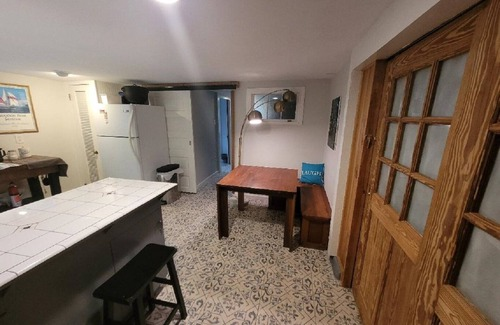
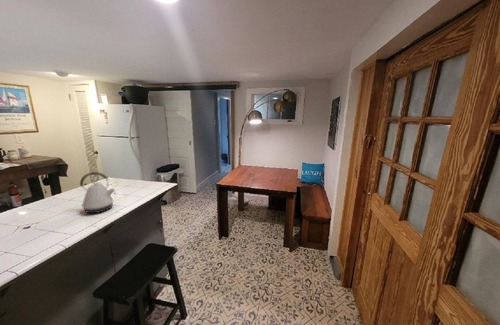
+ kettle [79,171,116,214]
